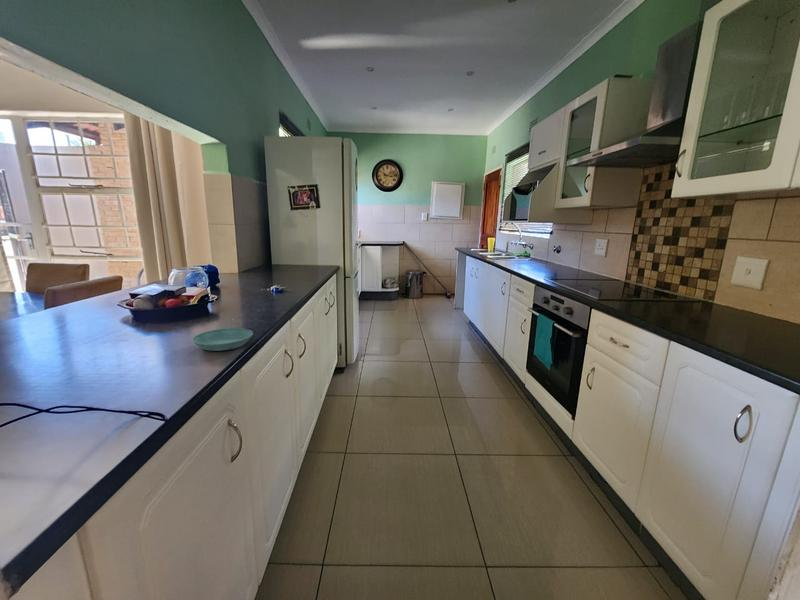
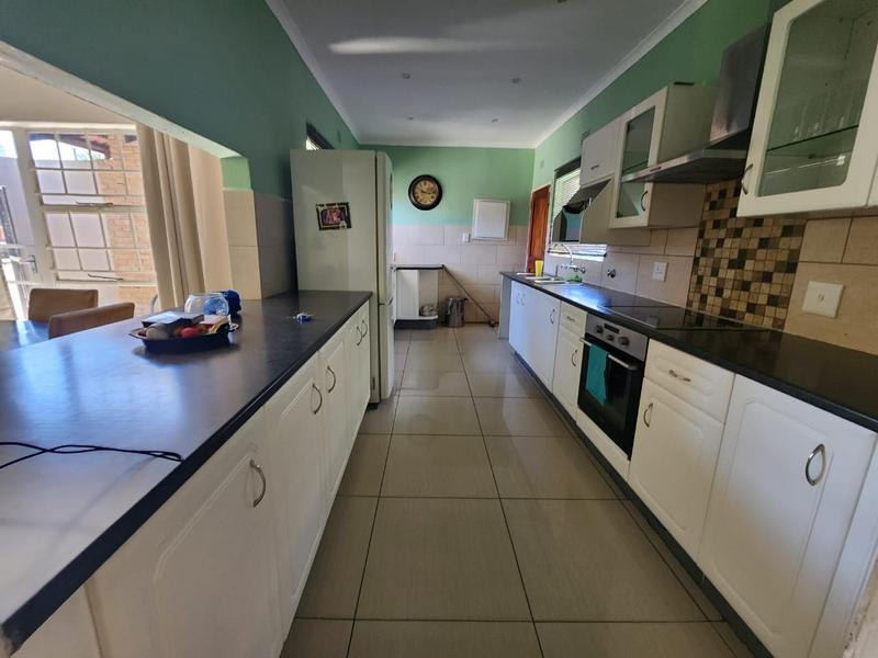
- saucer [191,327,254,352]
